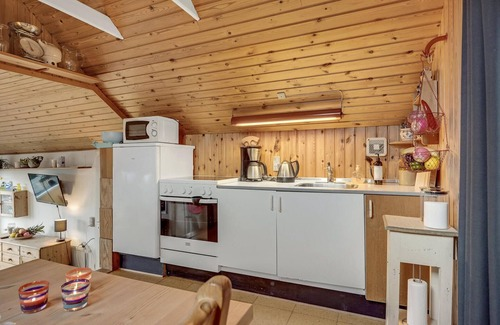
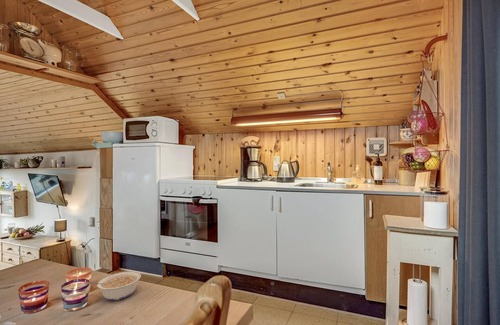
+ legume [86,270,142,301]
